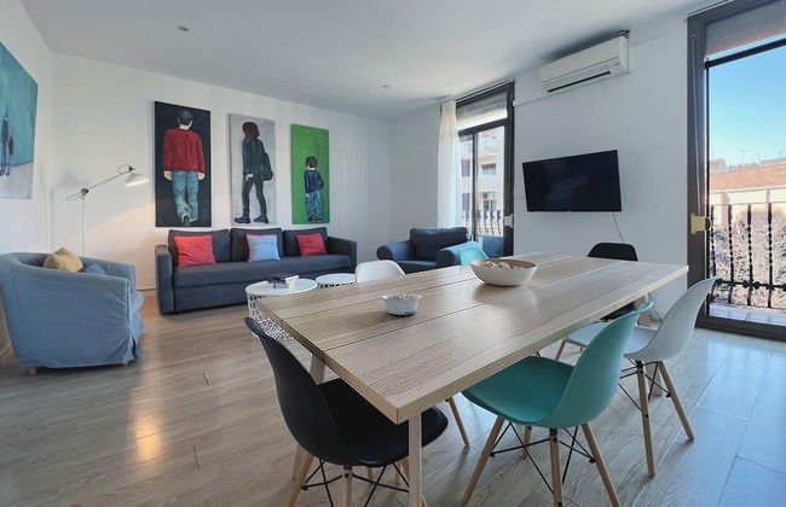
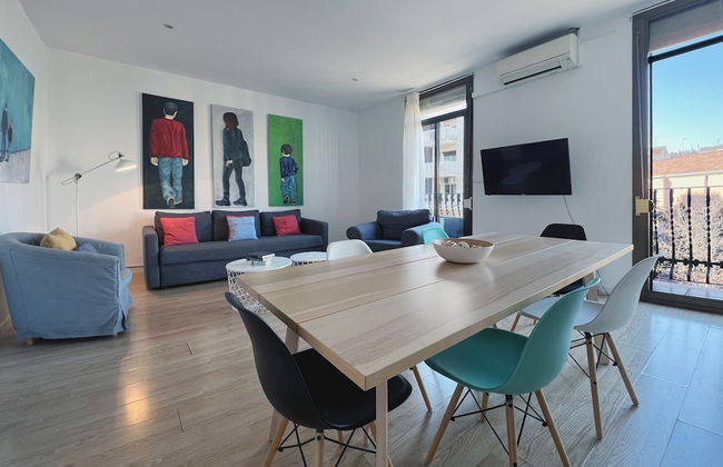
- legume [380,293,423,316]
